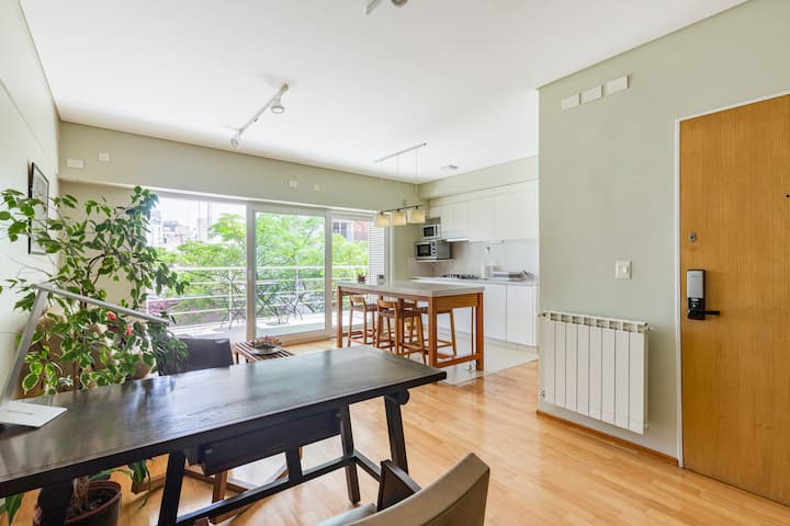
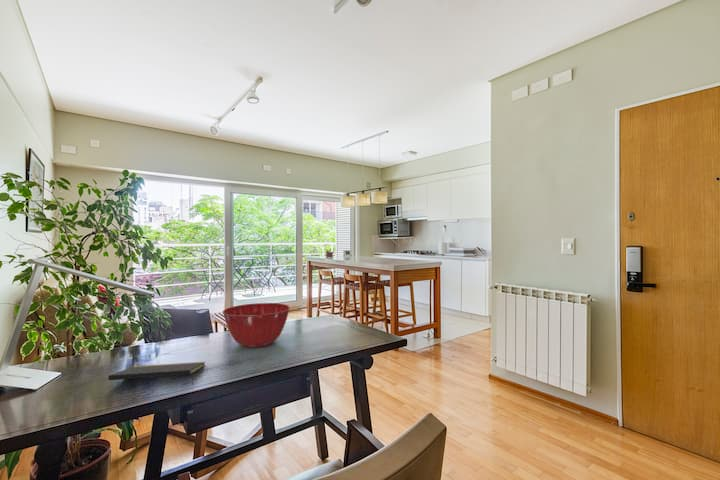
+ notepad [107,361,207,385]
+ mixing bowl [222,302,291,349]
